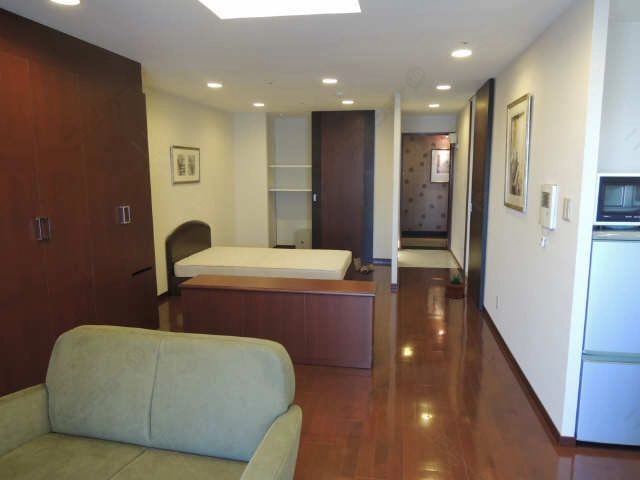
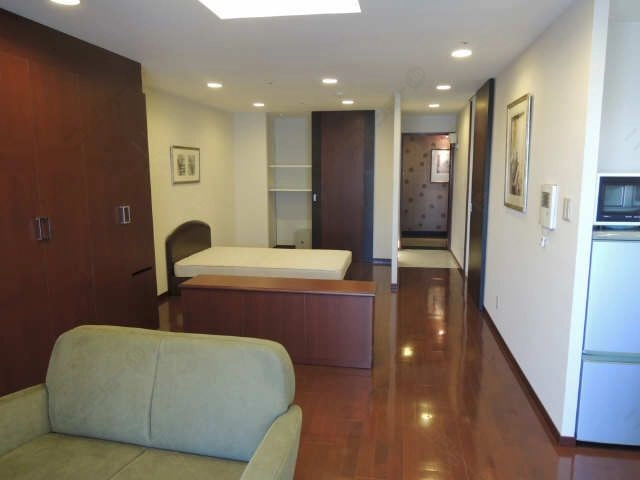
- potted plant [441,270,471,300]
- boots [353,256,375,275]
